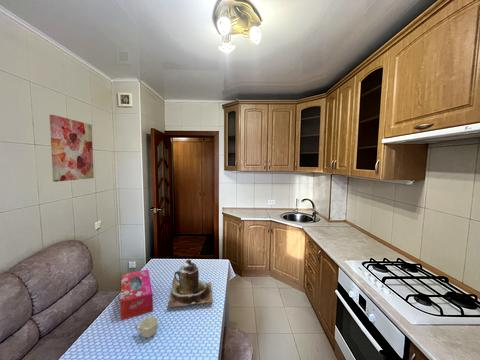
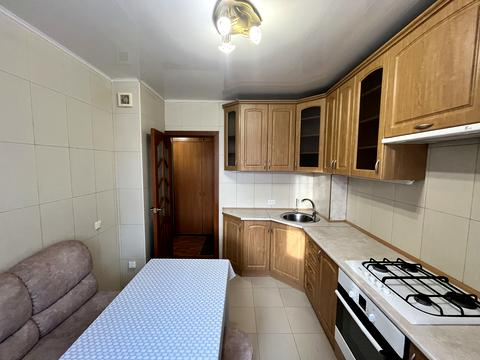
- cup [134,316,159,339]
- teapot [166,258,214,309]
- wall art [49,114,95,183]
- tissue box [119,269,154,321]
